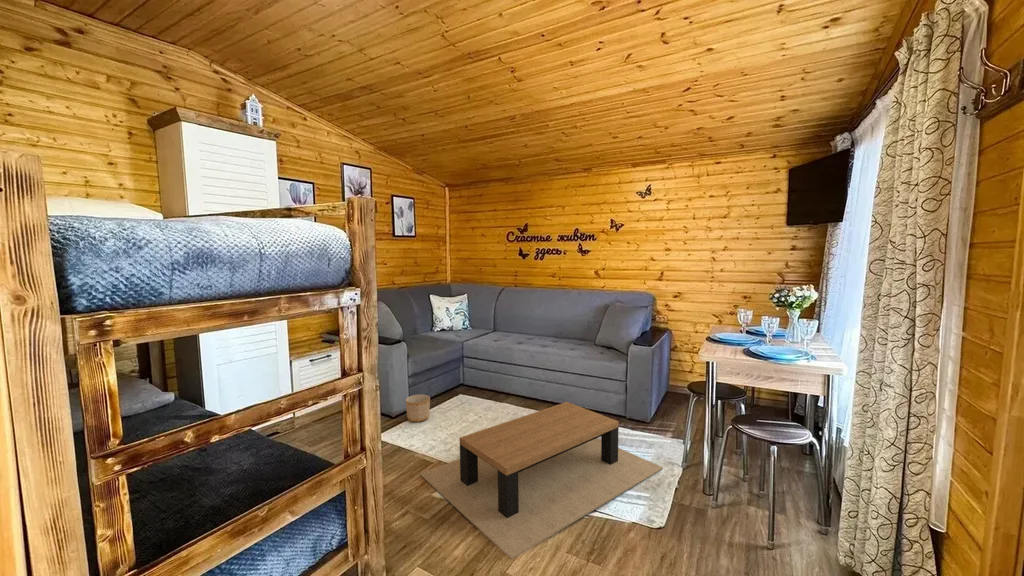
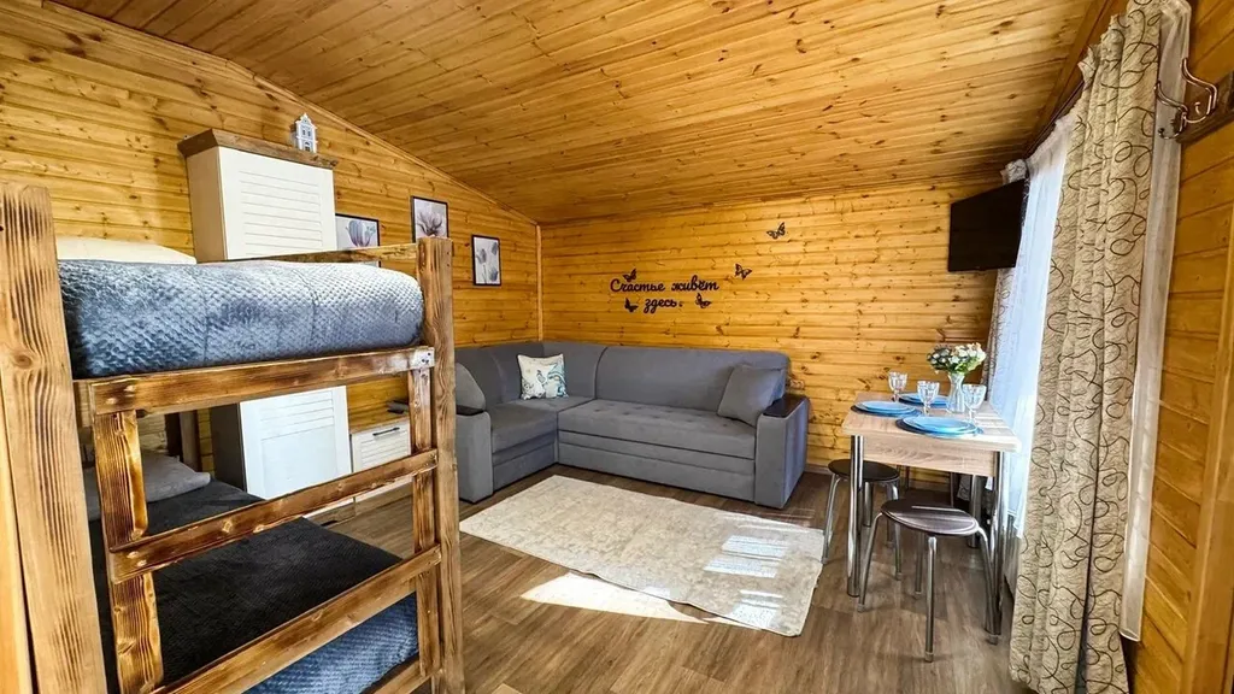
- planter [405,394,431,423]
- coffee table [419,401,664,560]
